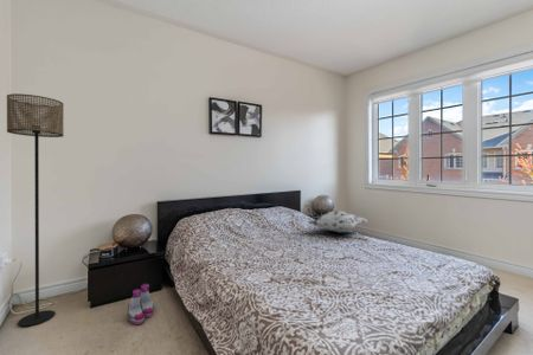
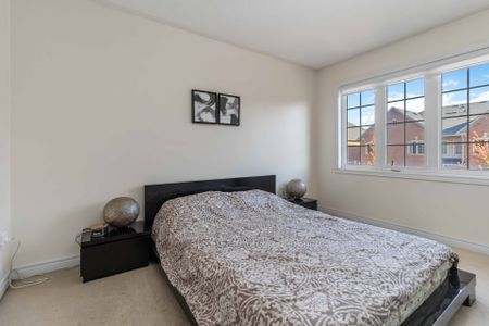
- boots [127,283,155,325]
- floor lamp [6,92,65,328]
- decorative pillow [308,209,368,234]
